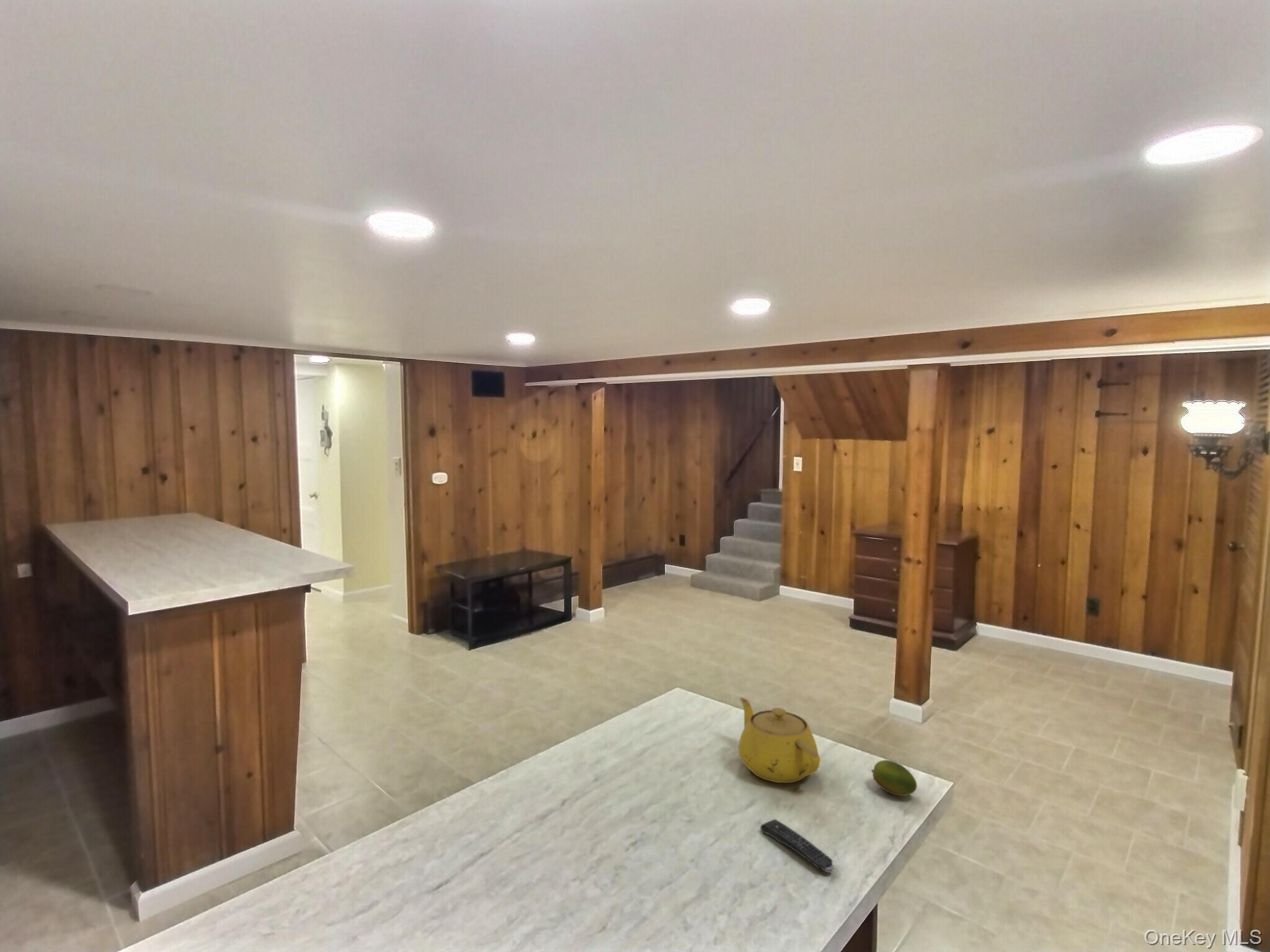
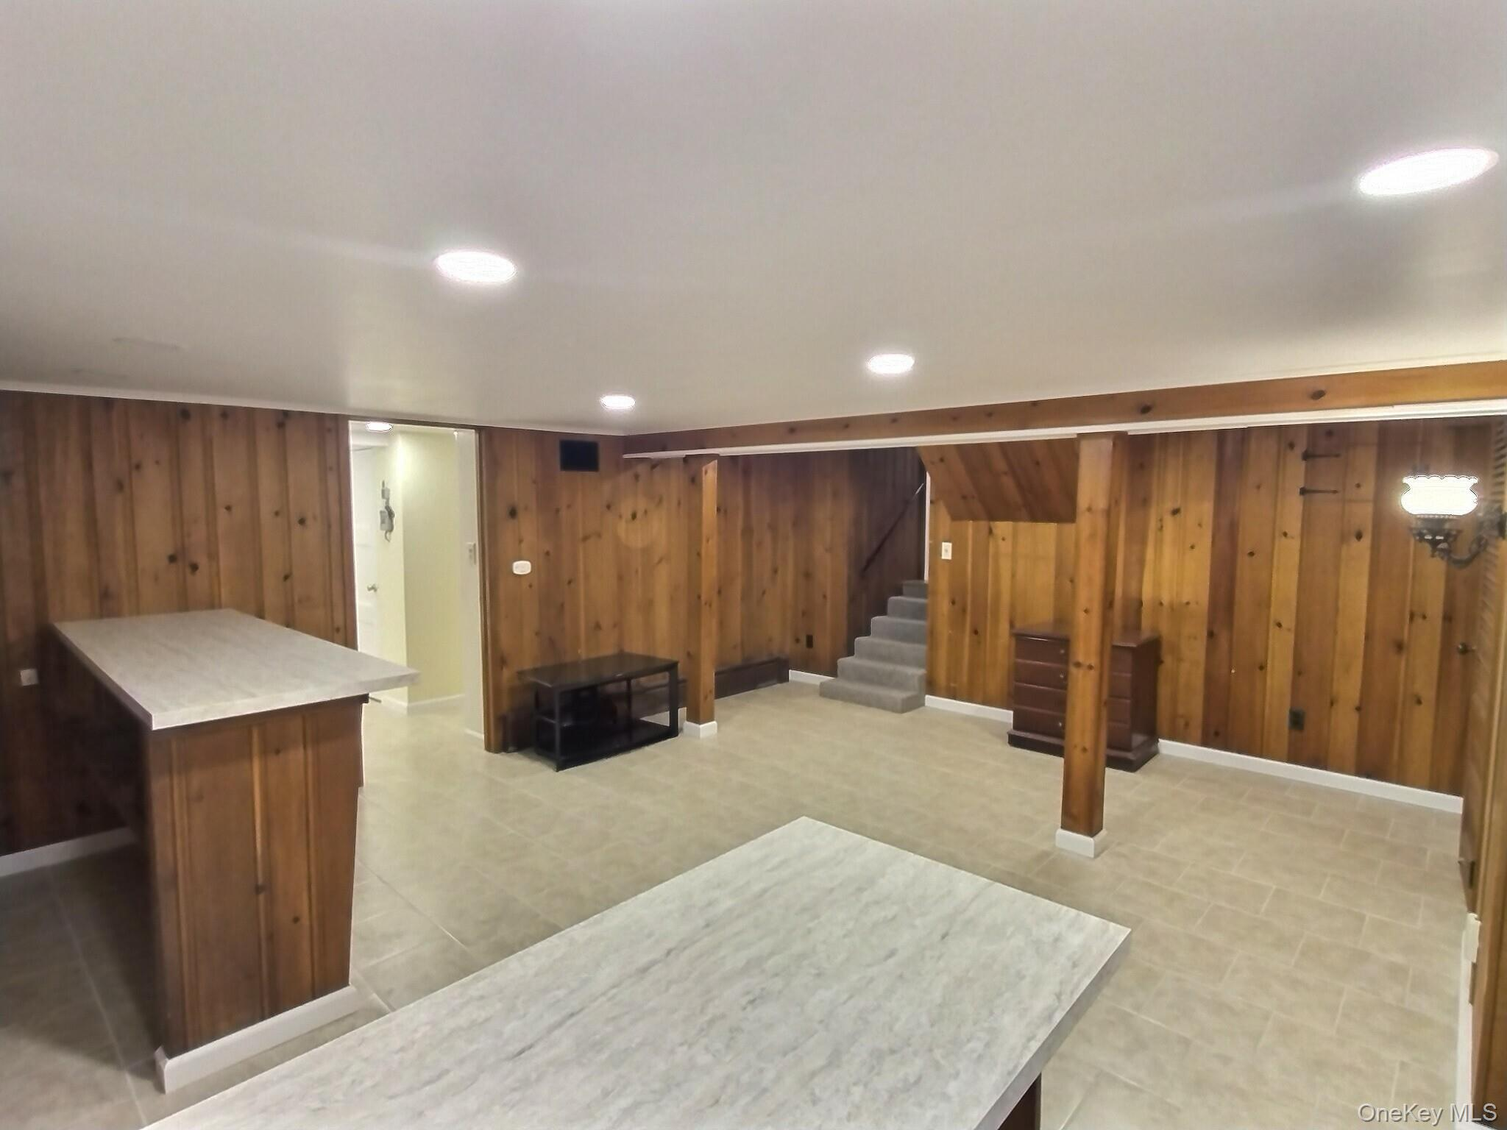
- fruit [871,759,918,796]
- remote control [760,819,835,873]
- teapot [737,697,820,783]
